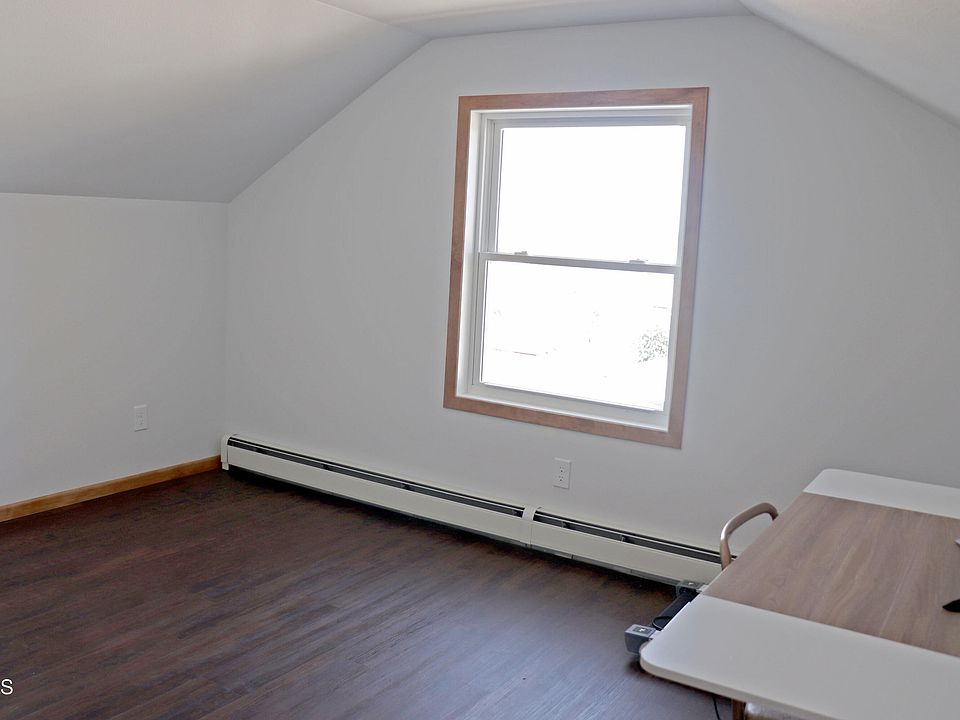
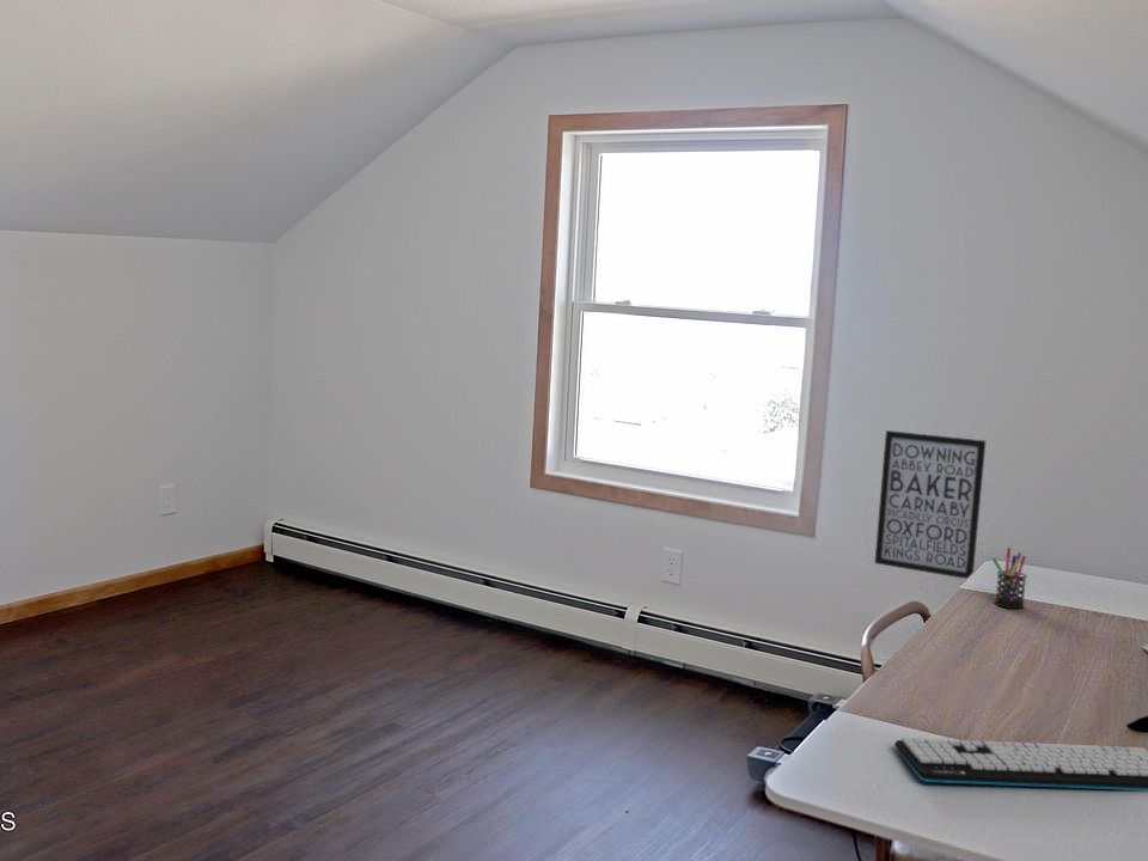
+ keyboard [893,737,1148,792]
+ wall art [873,429,987,580]
+ pen holder [990,546,1028,610]
